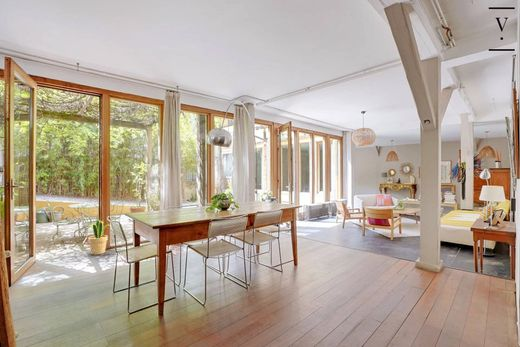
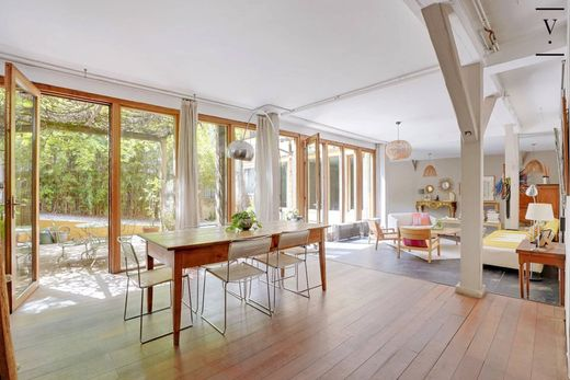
- potted plant [87,219,111,256]
